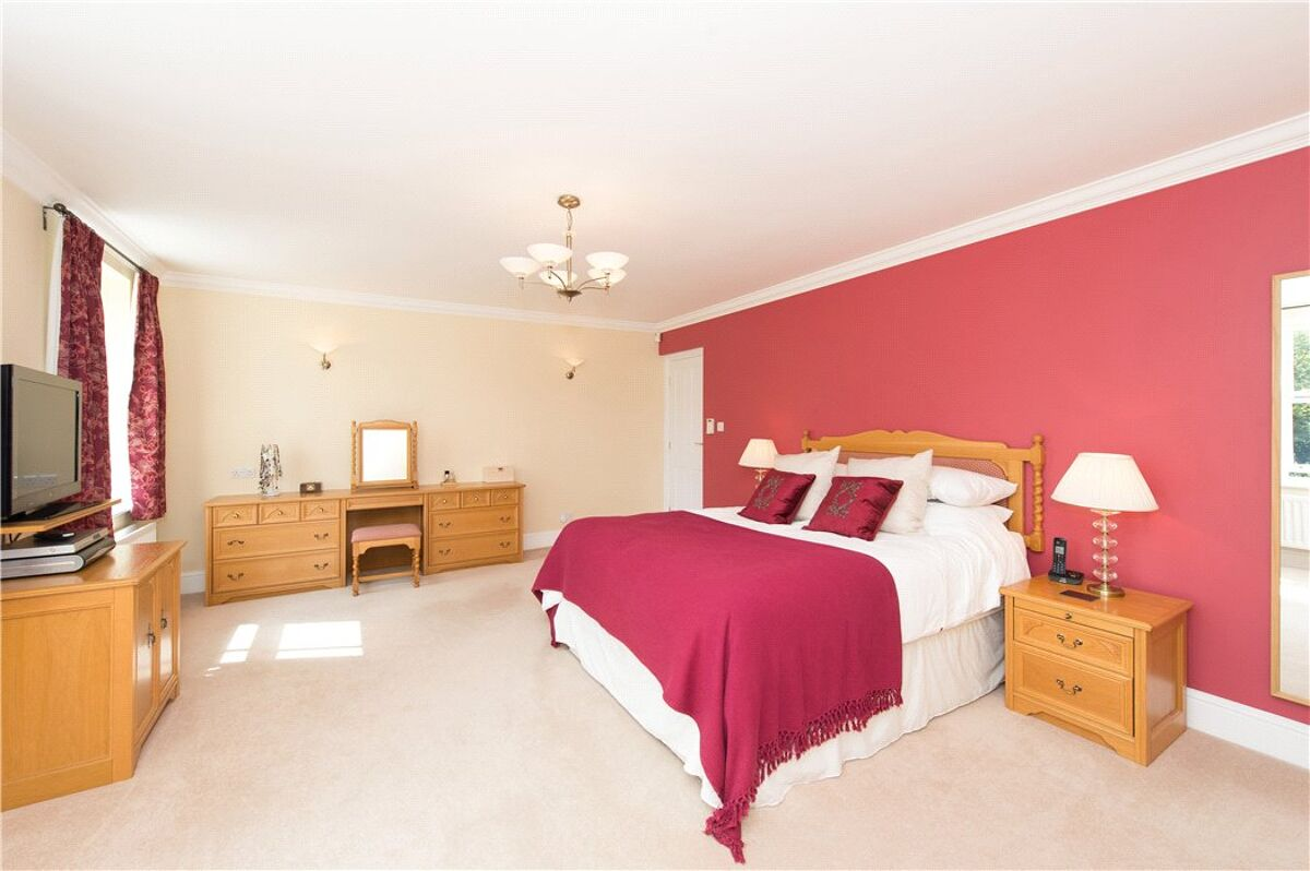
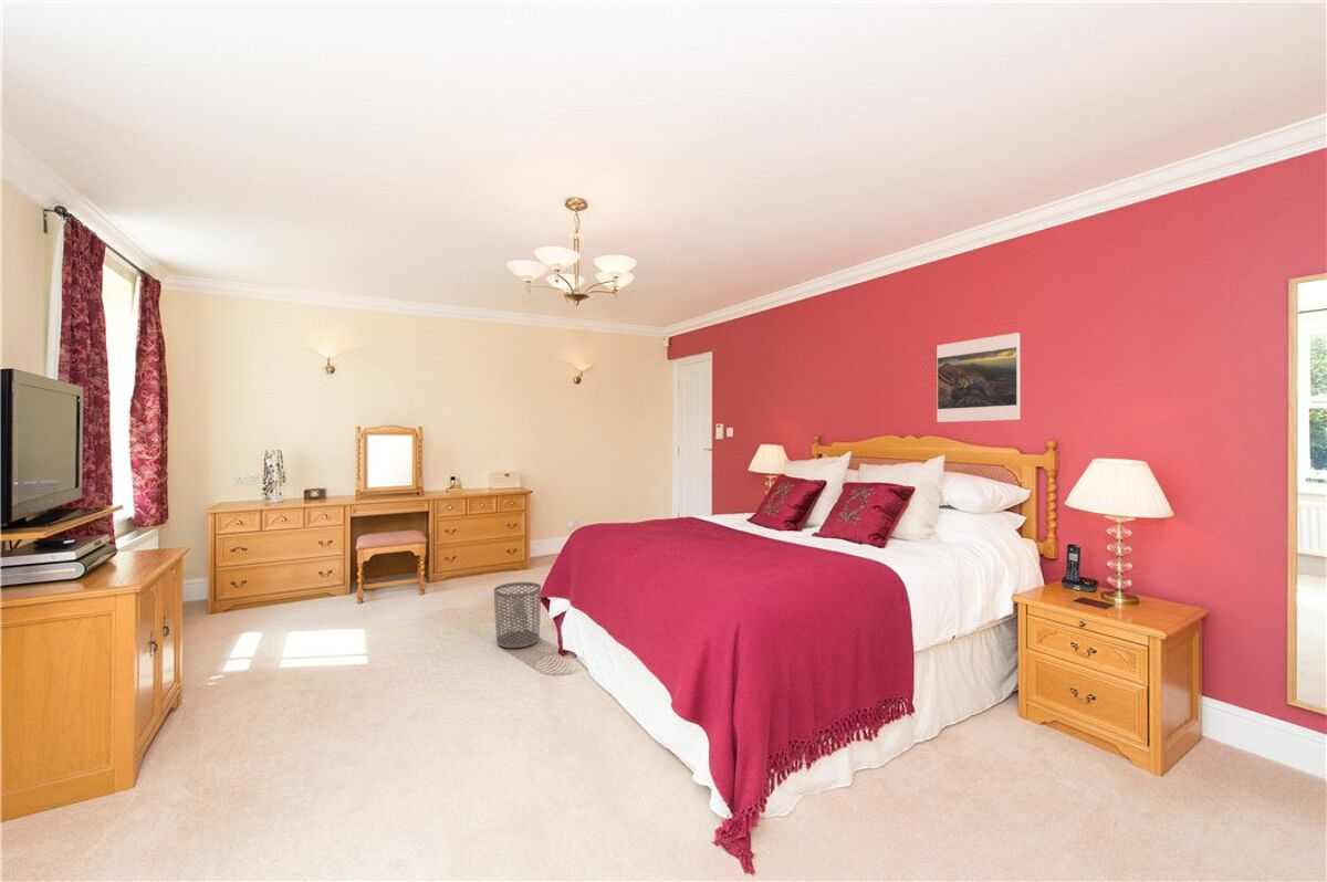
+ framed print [936,332,1022,423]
+ waste bin [493,581,542,649]
